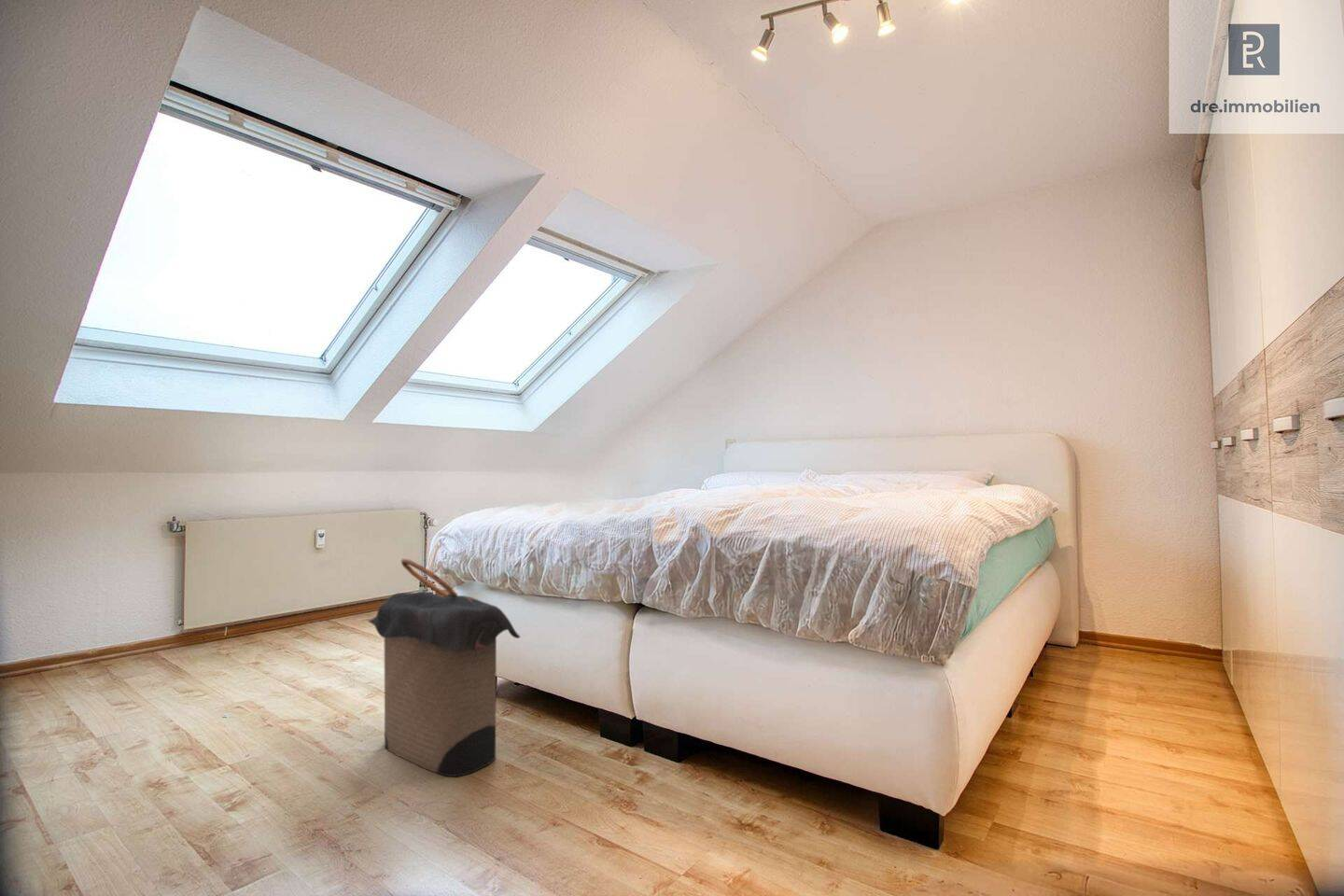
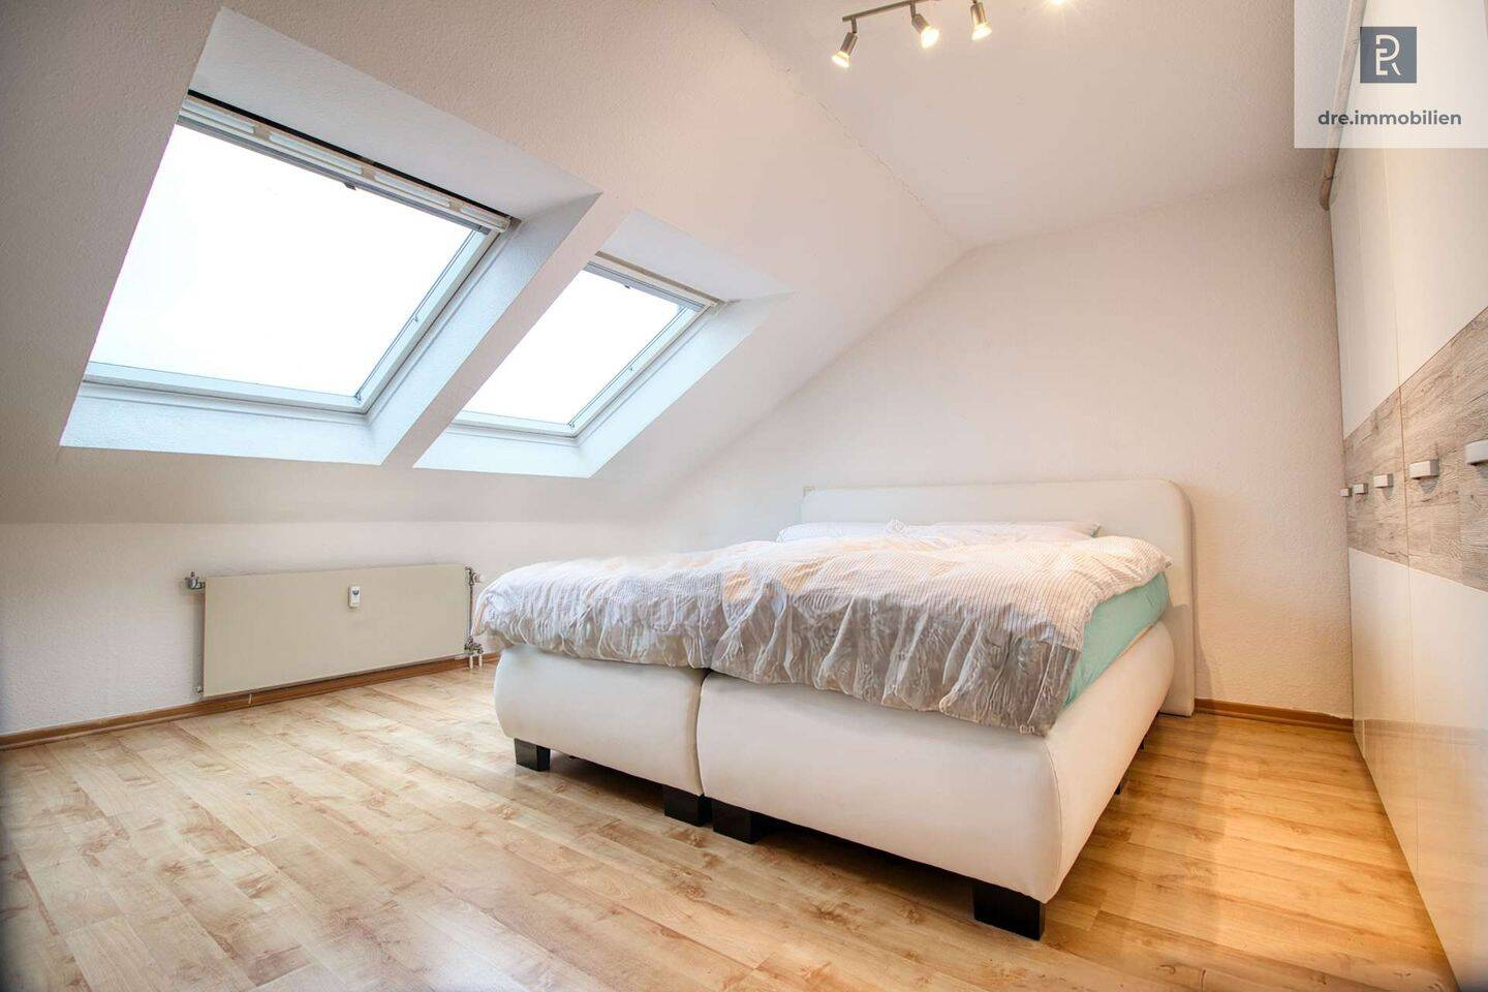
- laundry hamper [367,557,521,777]
